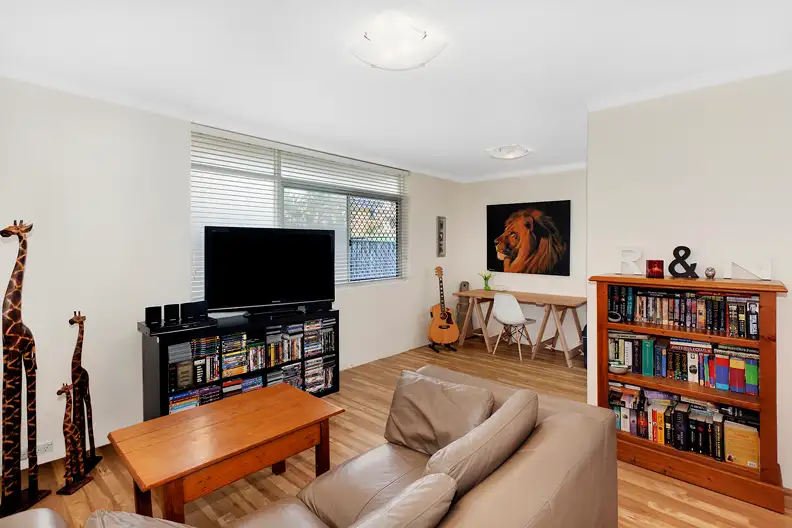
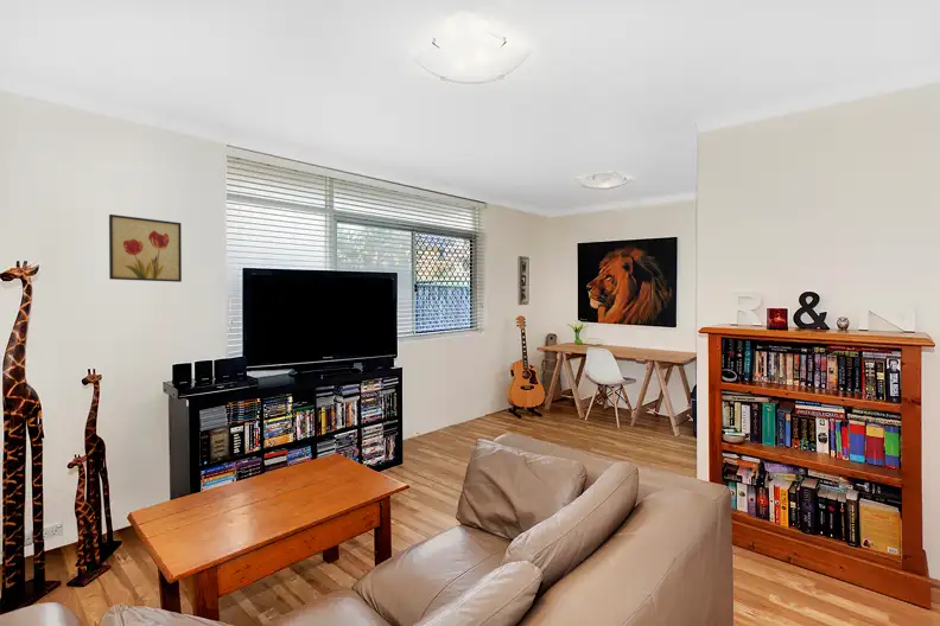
+ wall art [108,213,183,283]
